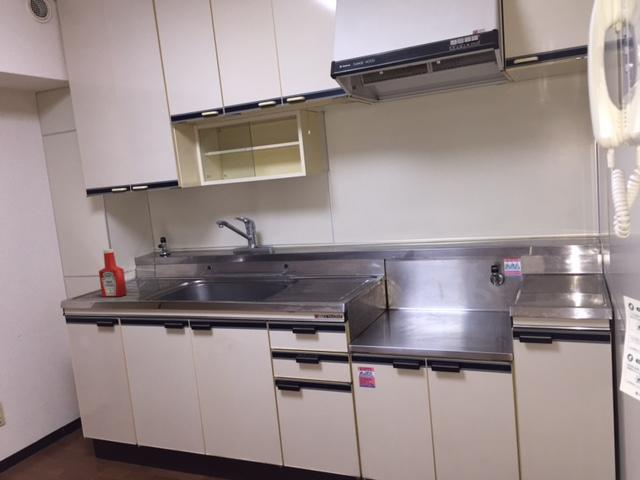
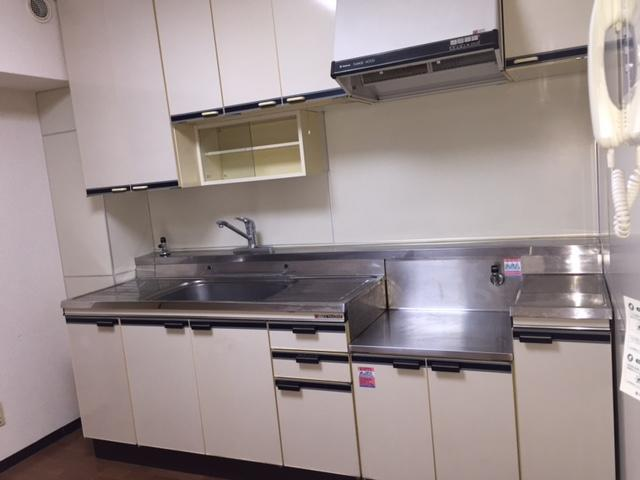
- soap bottle [98,248,128,298]
